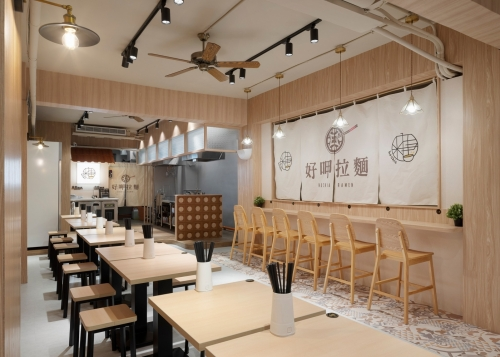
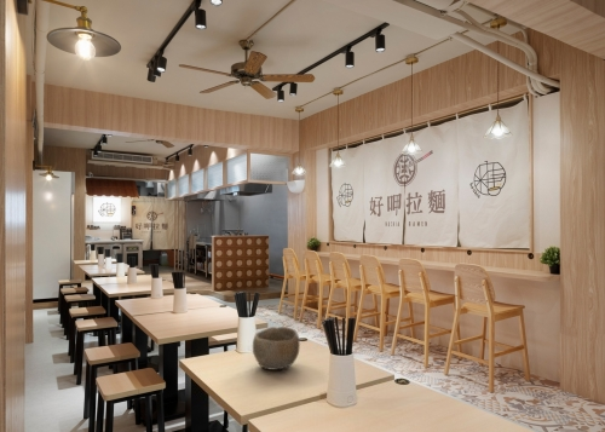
+ bowl [252,326,301,371]
